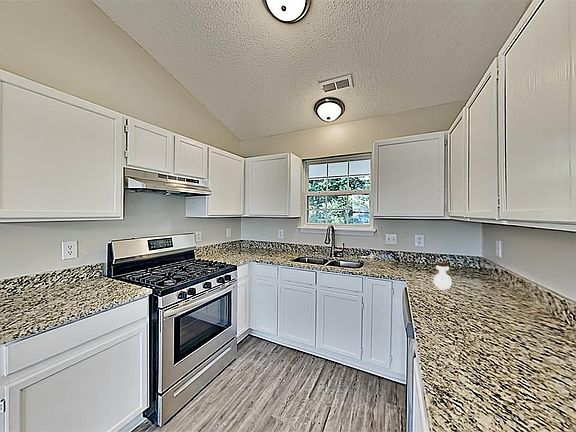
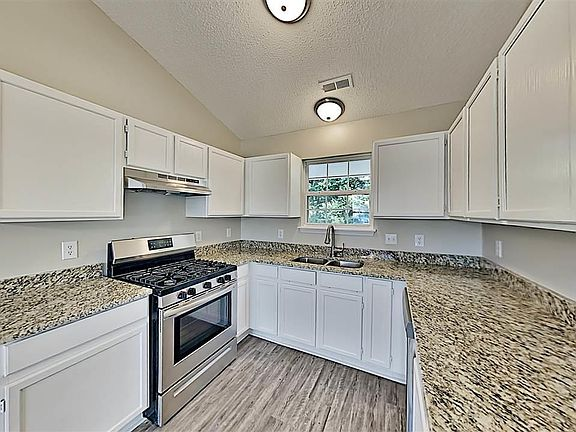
- jar [433,262,453,291]
